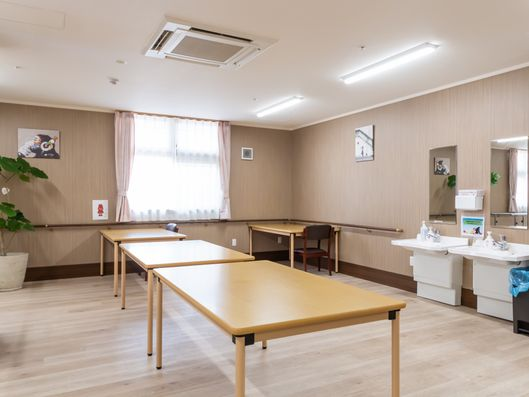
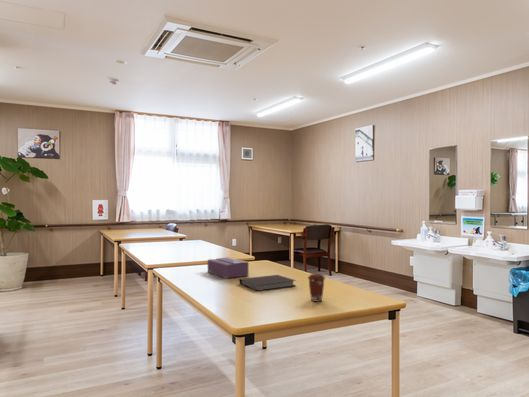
+ coffee cup [307,273,326,303]
+ tissue box [207,256,249,279]
+ notebook [238,274,297,292]
